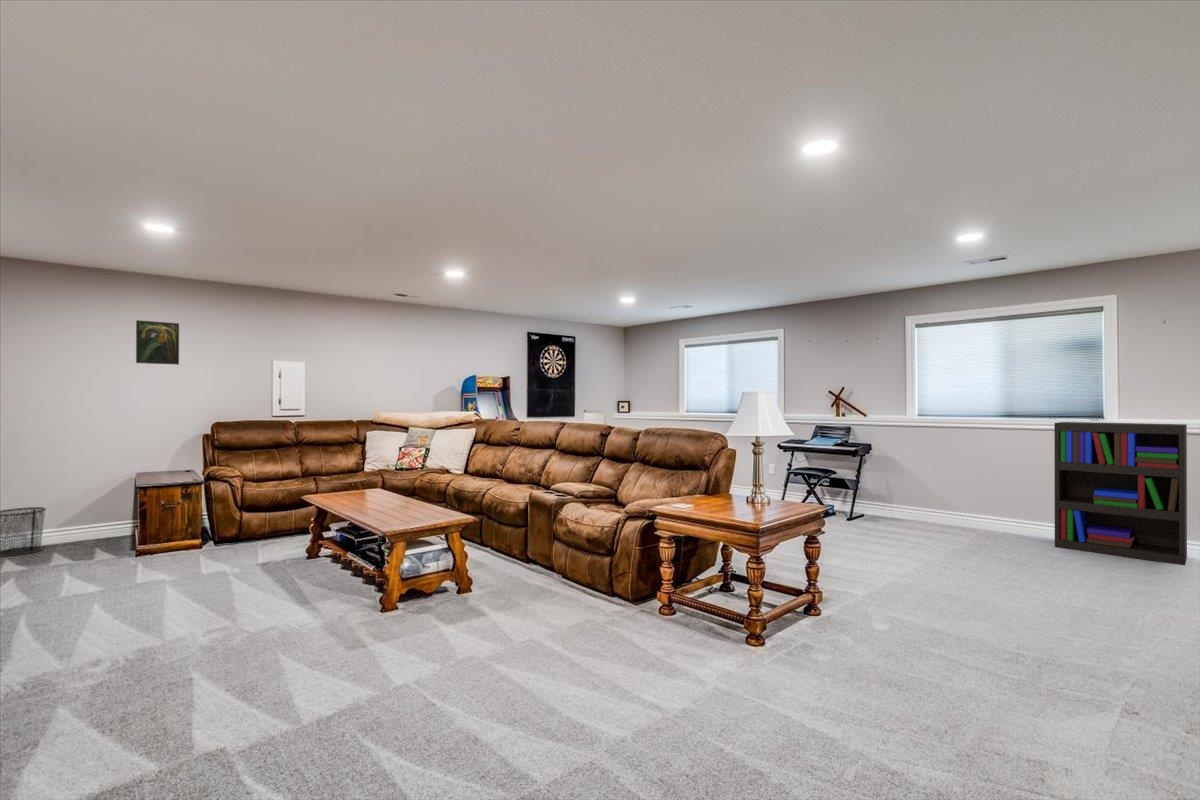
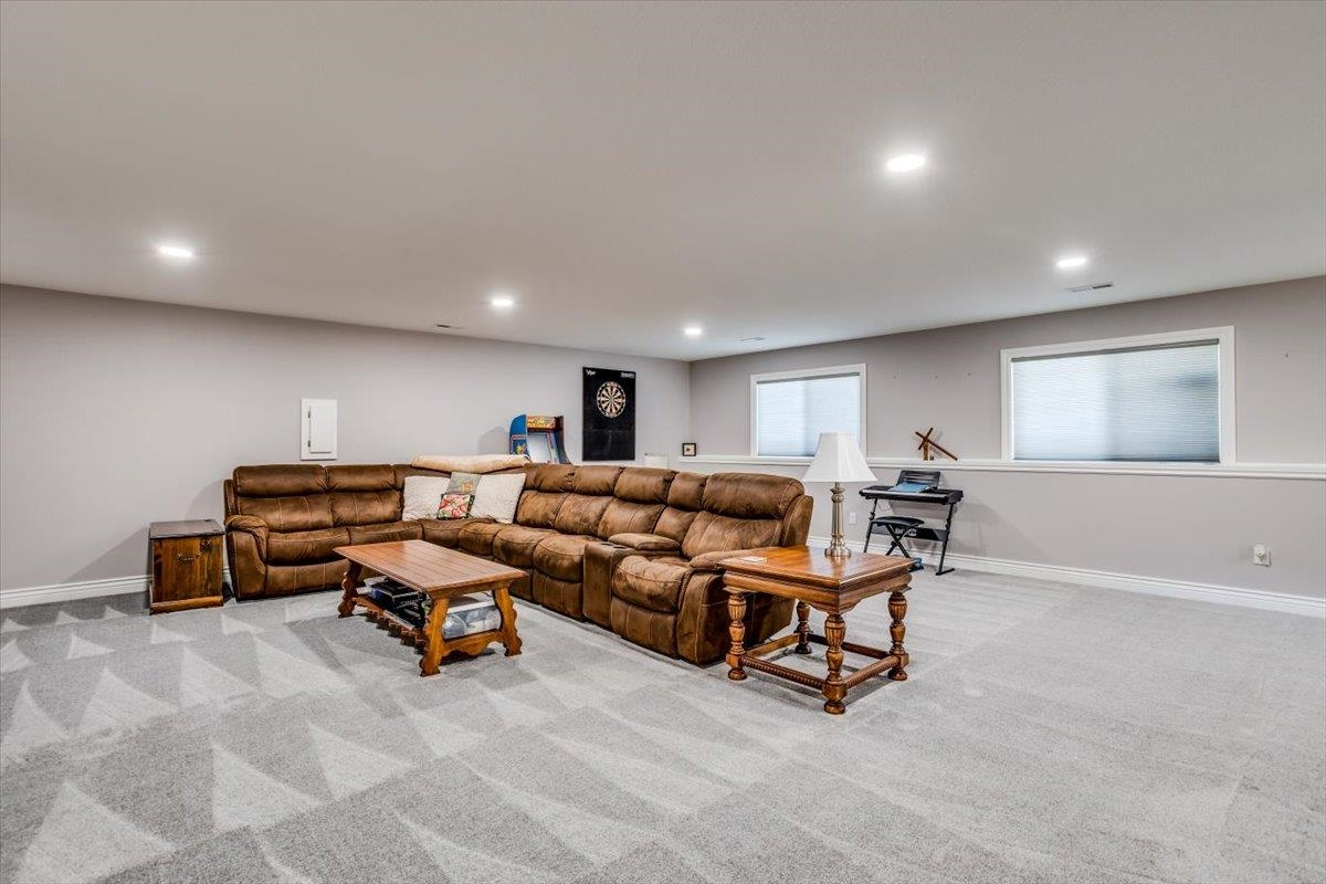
- bookshelf [1053,421,1188,566]
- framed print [135,319,180,366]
- waste bin [0,506,47,557]
